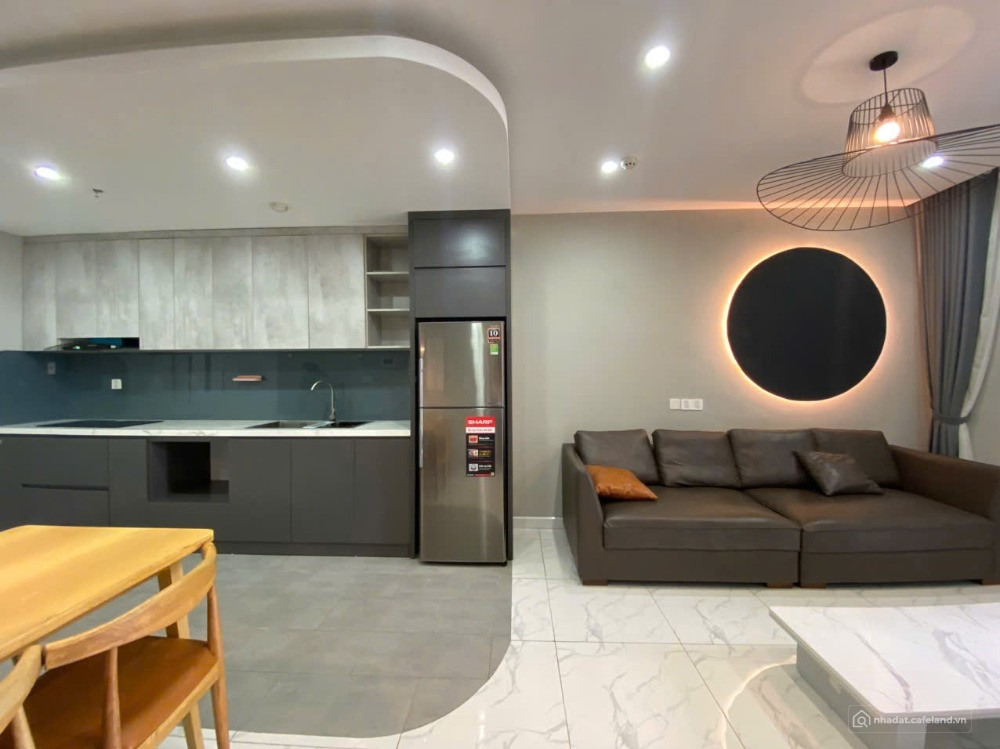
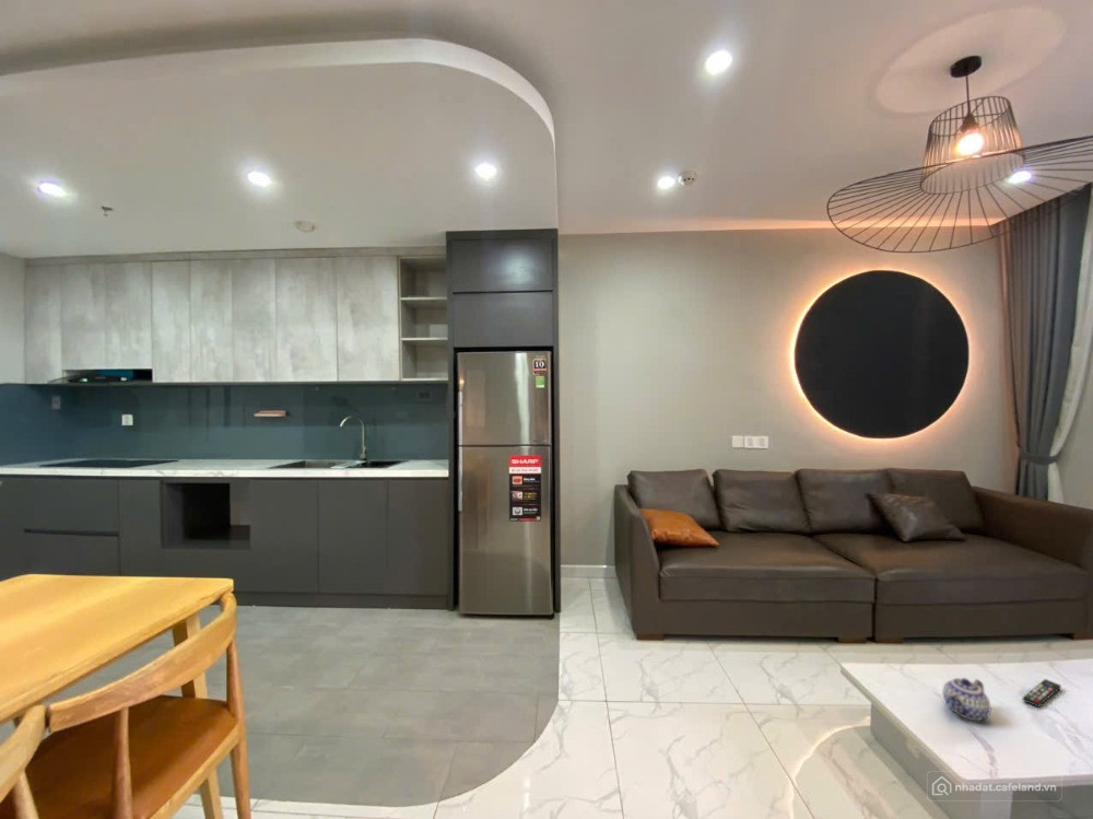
+ teapot [941,677,992,722]
+ remote control [1022,678,1062,709]
